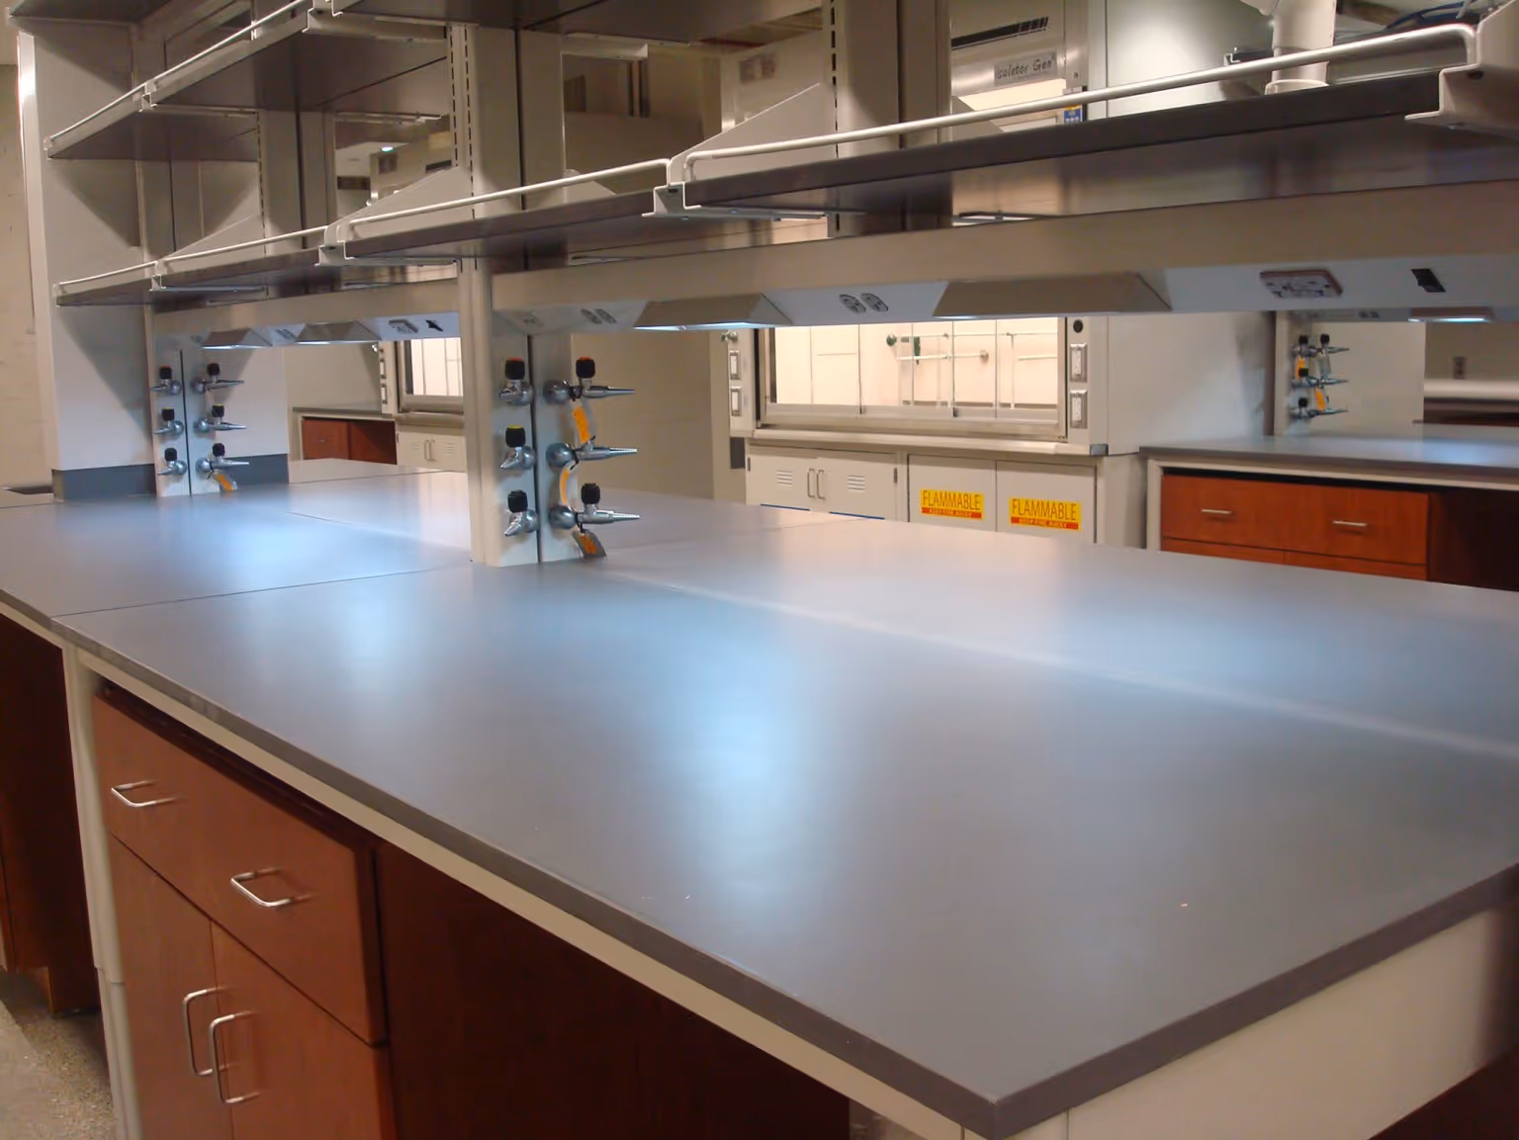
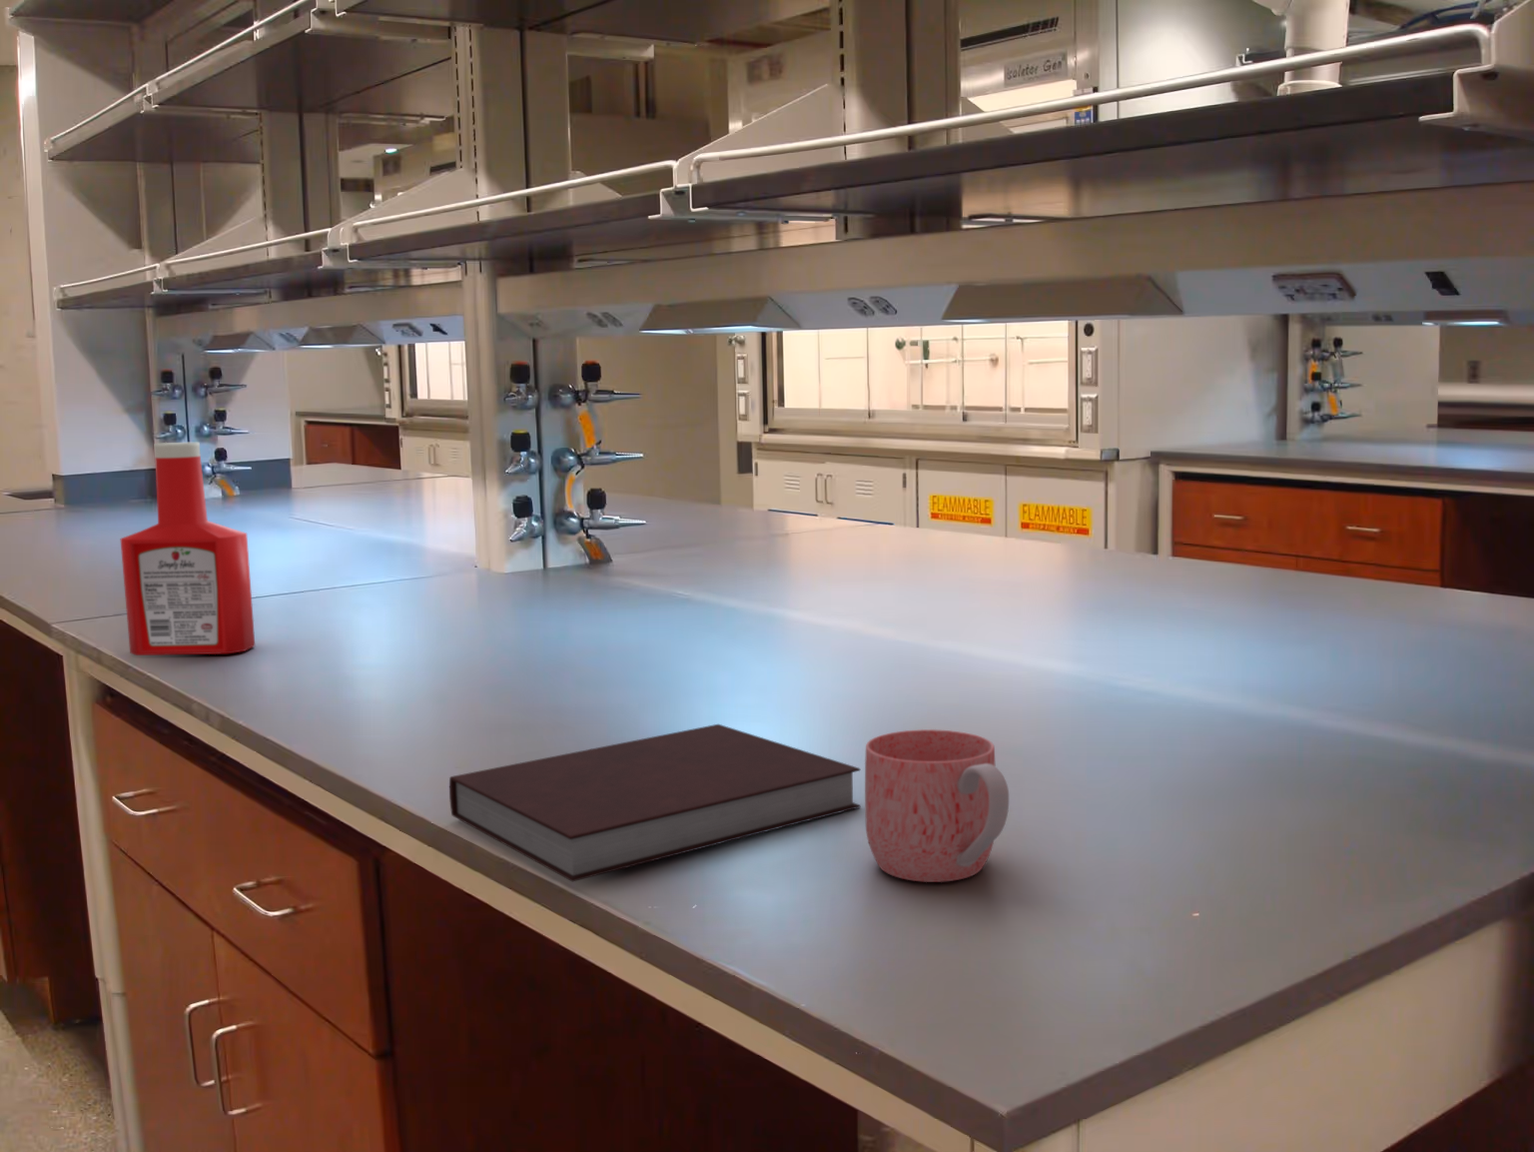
+ soap bottle [120,442,255,656]
+ notebook [449,724,861,882]
+ mug [864,728,1010,883]
